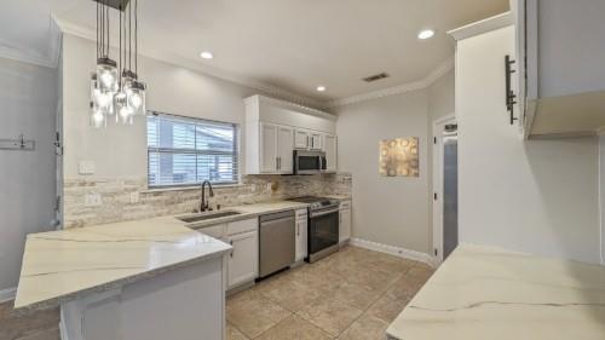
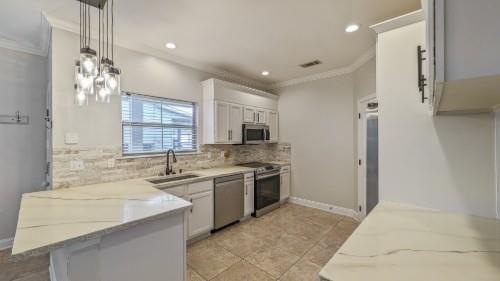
- wall art [379,136,420,178]
